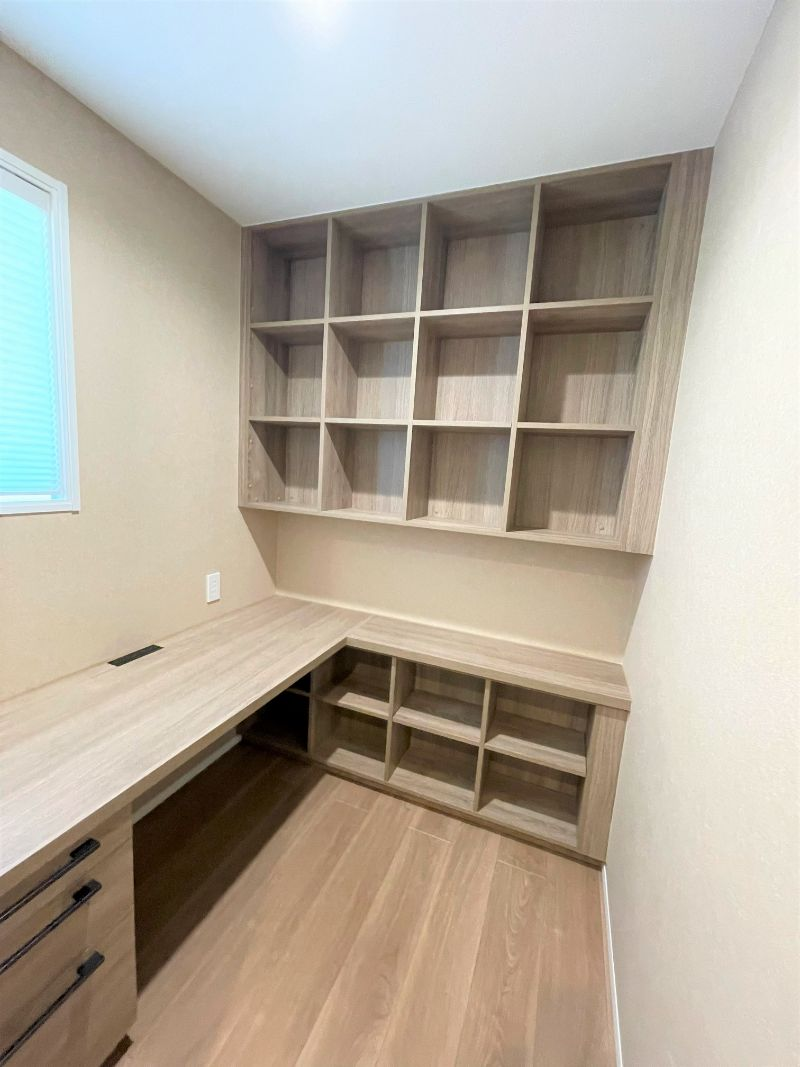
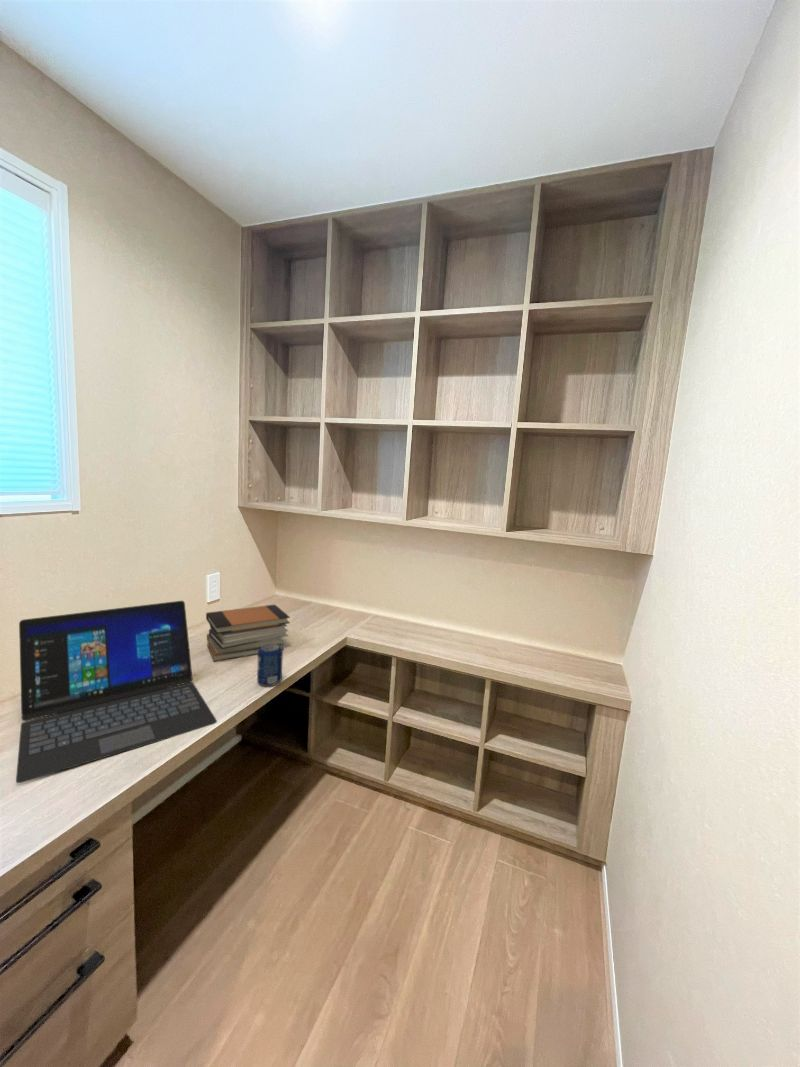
+ beverage can [256,644,284,687]
+ book stack [205,604,291,662]
+ laptop [15,600,218,784]
